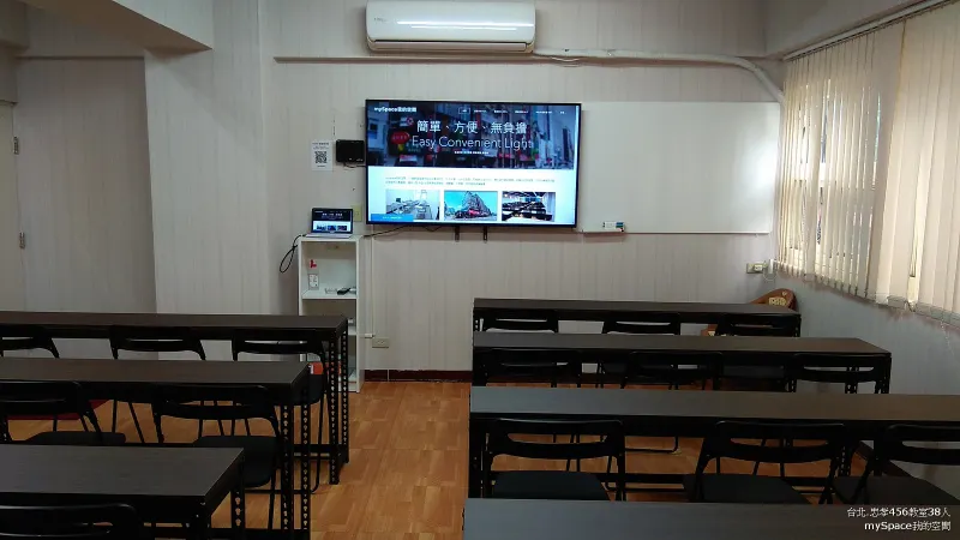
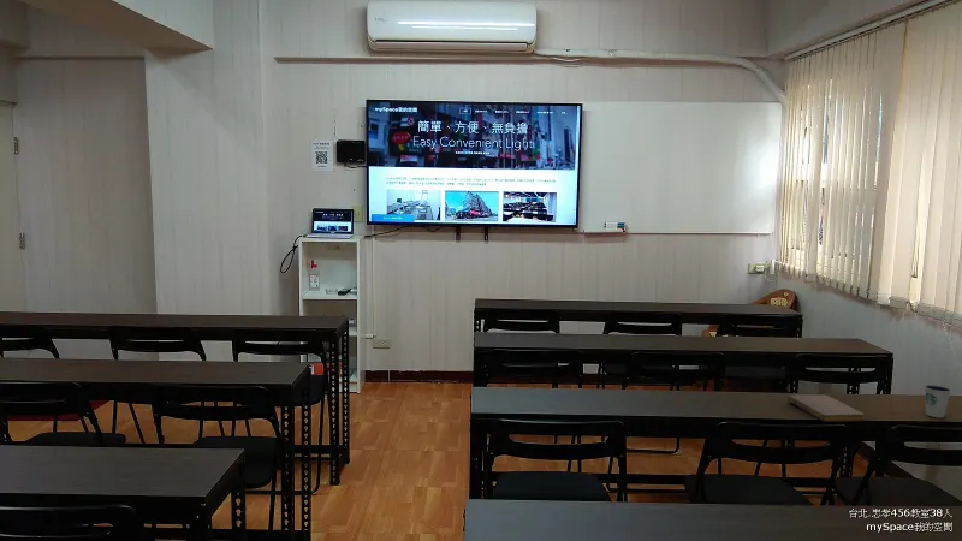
+ dixie cup [924,384,952,418]
+ notebook [786,393,866,423]
